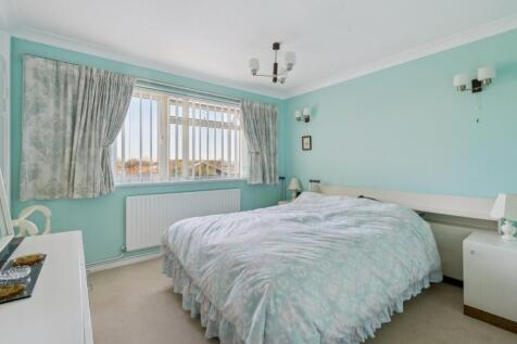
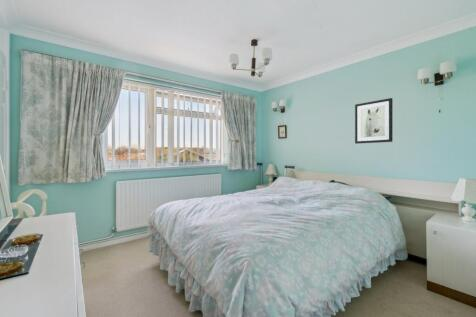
+ wall art [354,97,394,145]
